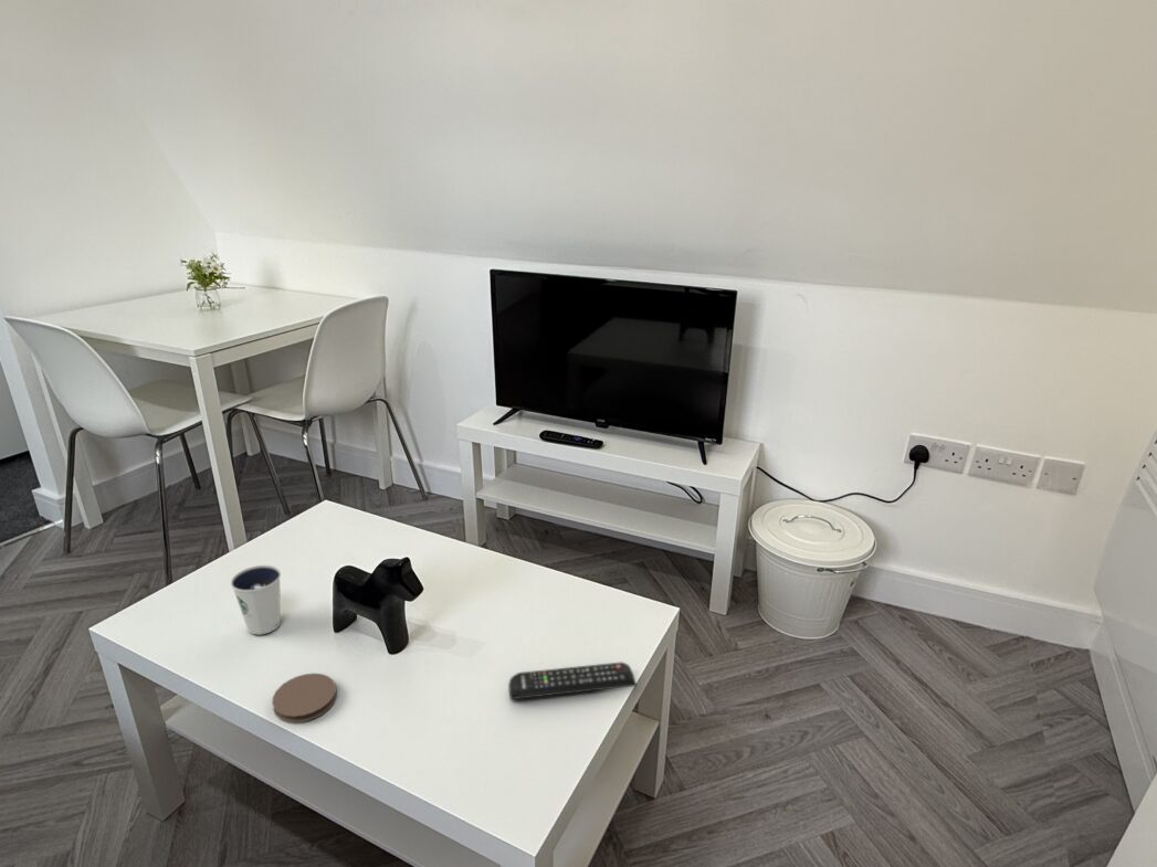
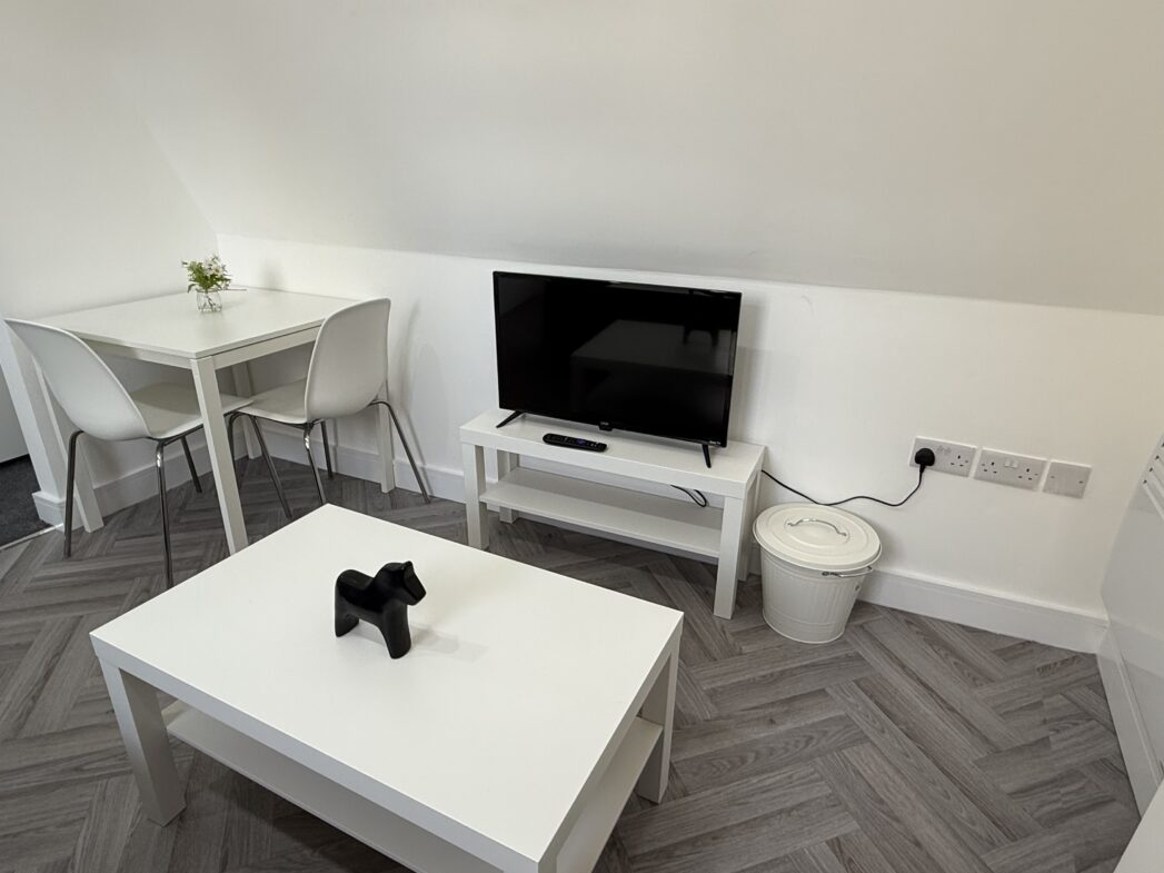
- coaster [271,673,337,723]
- remote control [507,660,638,701]
- dixie cup [230,564,282,636]
